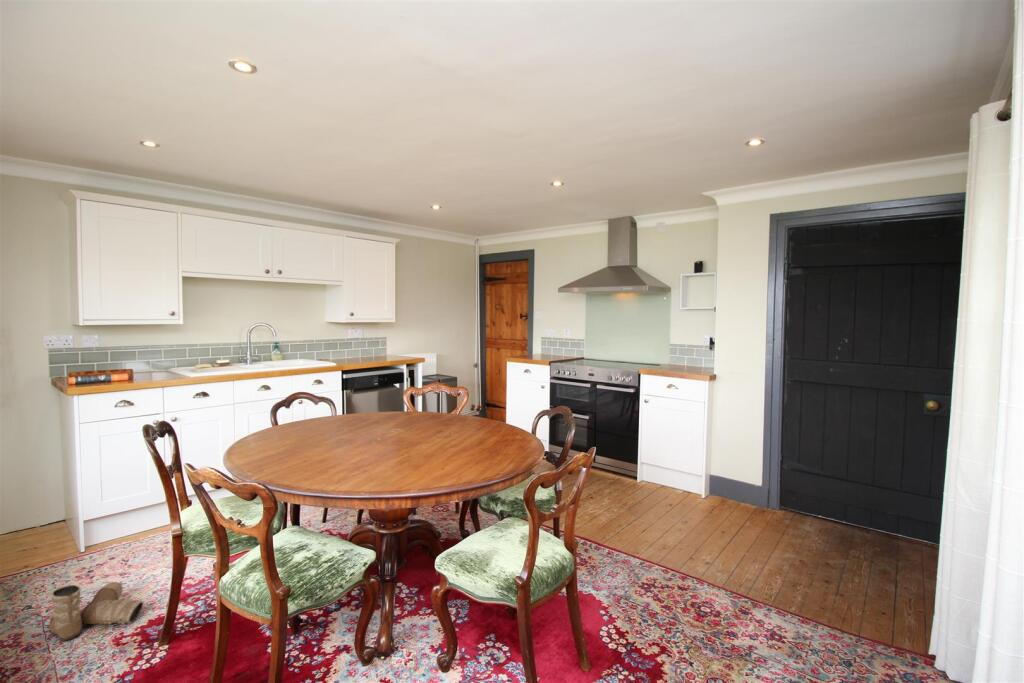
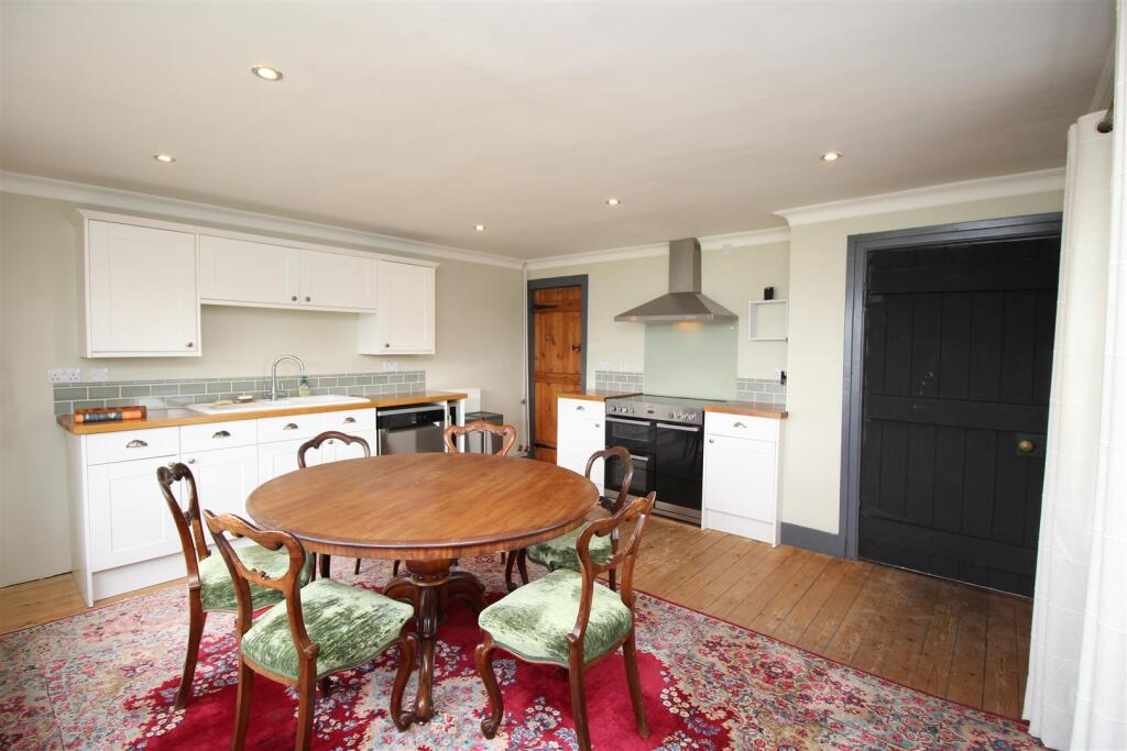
- boots [49,581,145,642]
